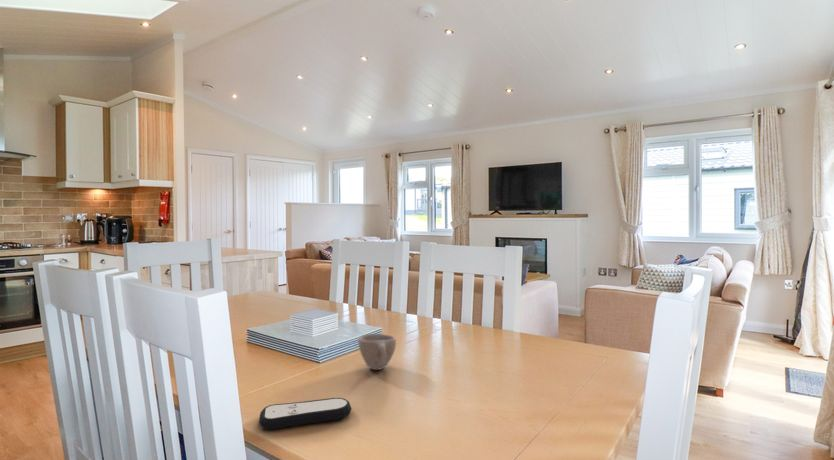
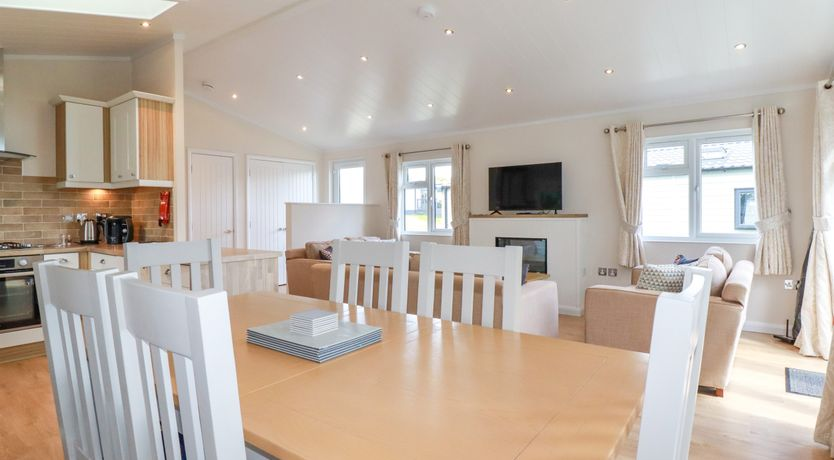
- cup [357,333,397,371]
- remote control [258,397,352,430]
